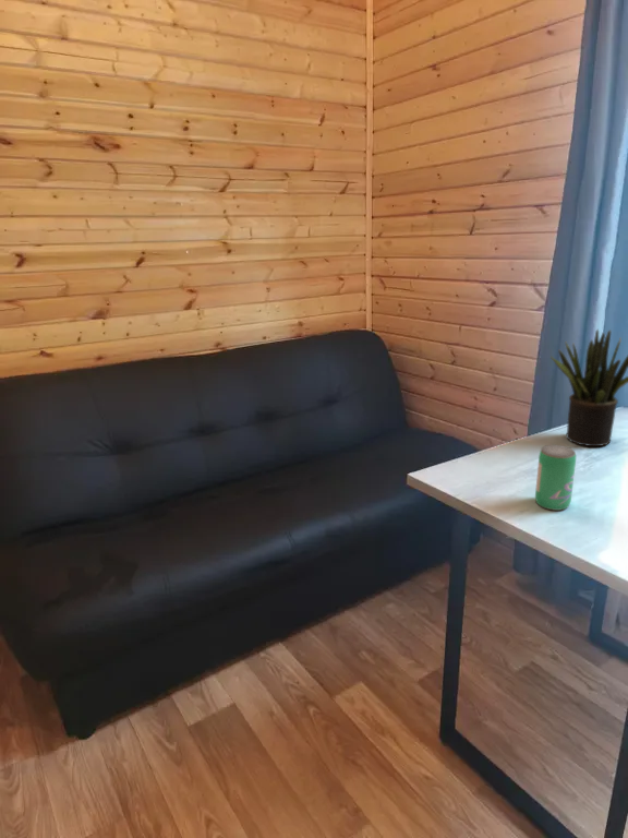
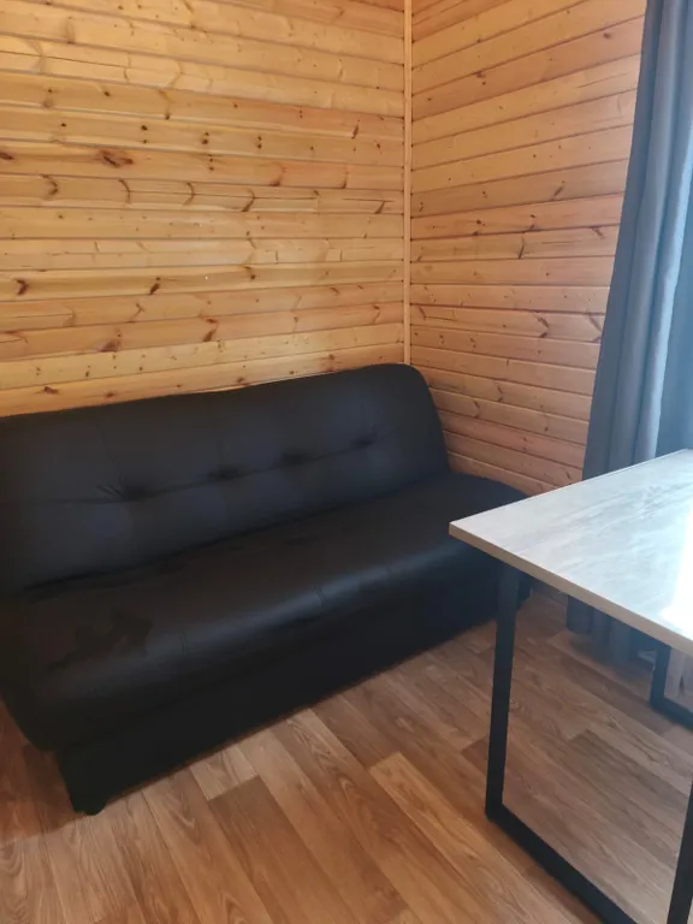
- potted plant [550,328,628,447]
- beverage can [534,444,577,512]
